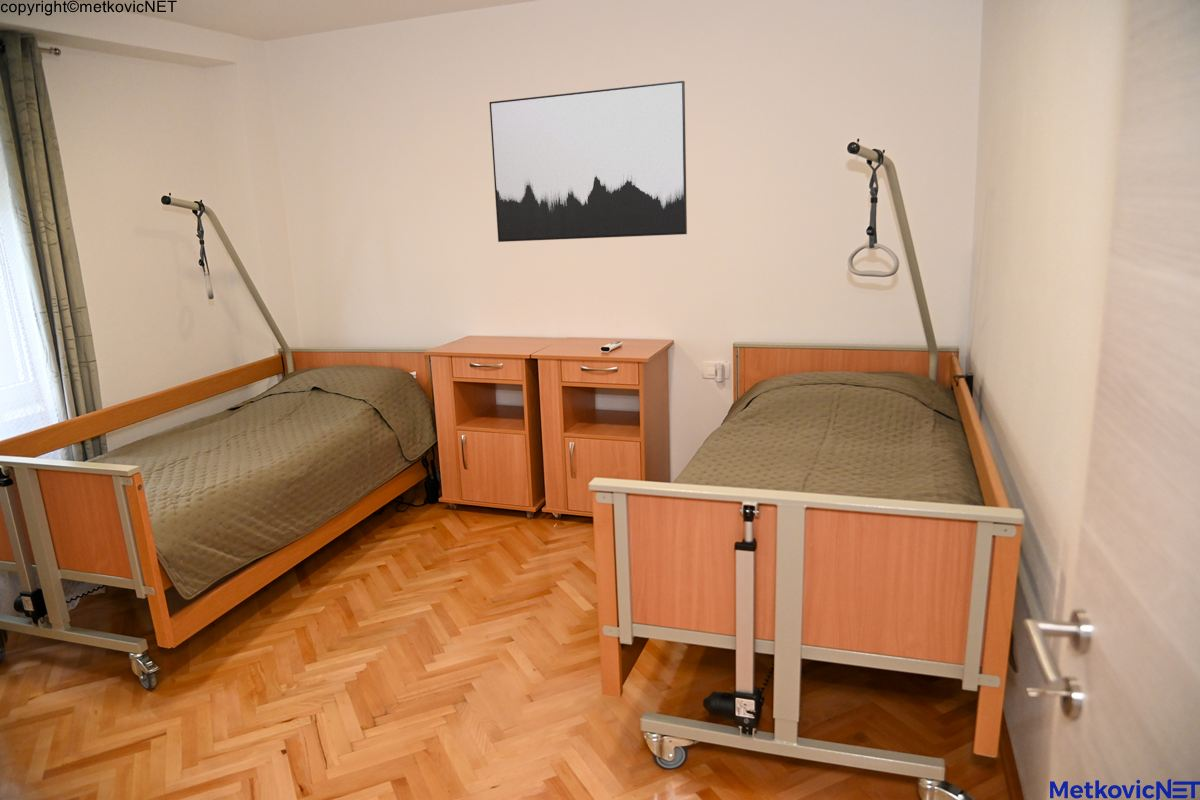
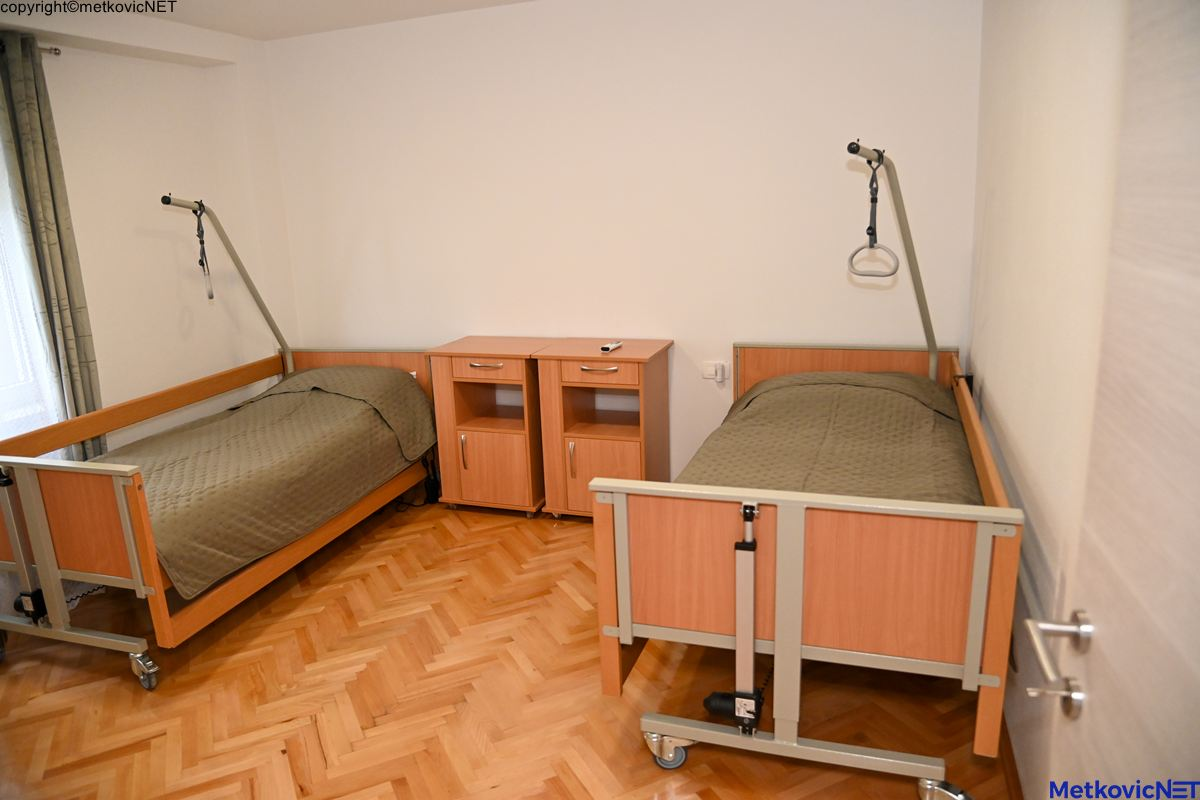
- wall art [488,80,688,243]
